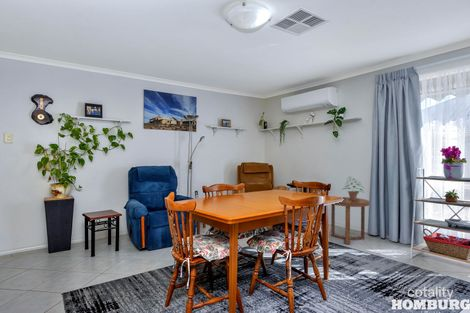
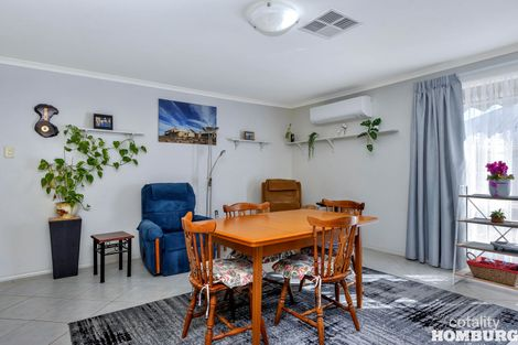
- potted plant [342,177,367,200]
- side table [330,196,371,245]
